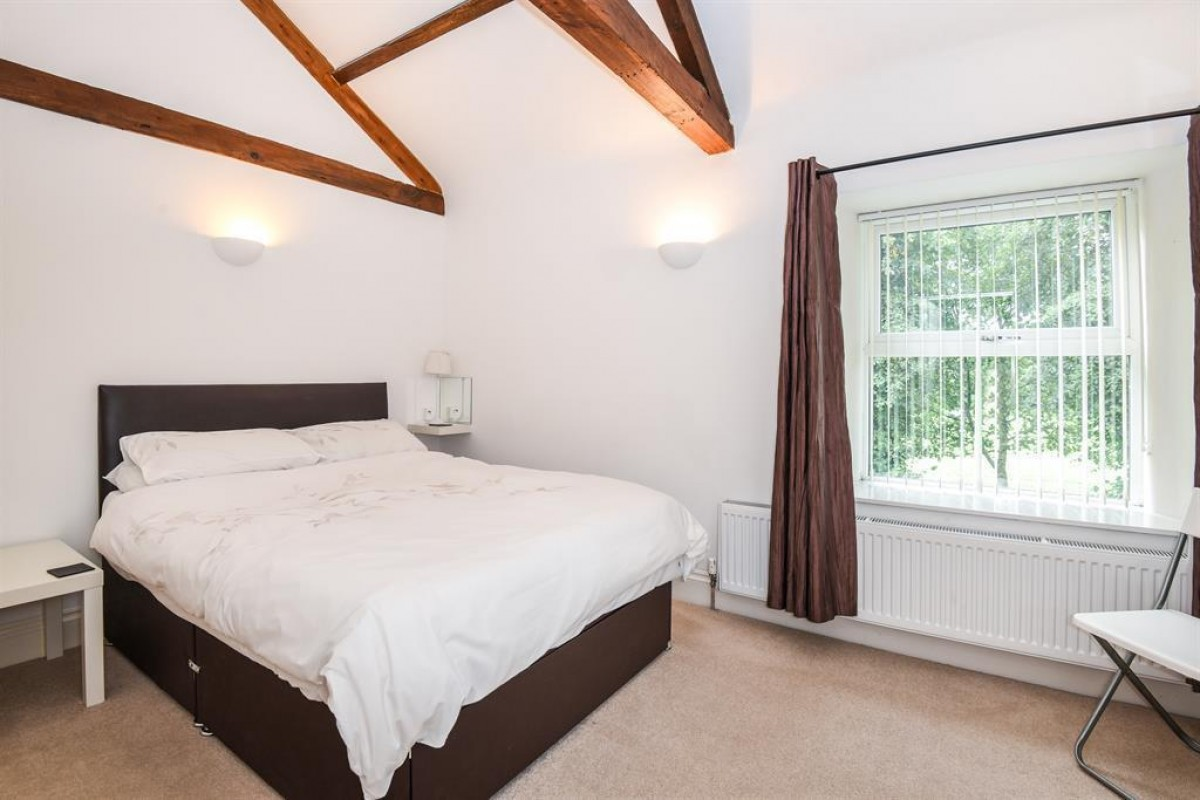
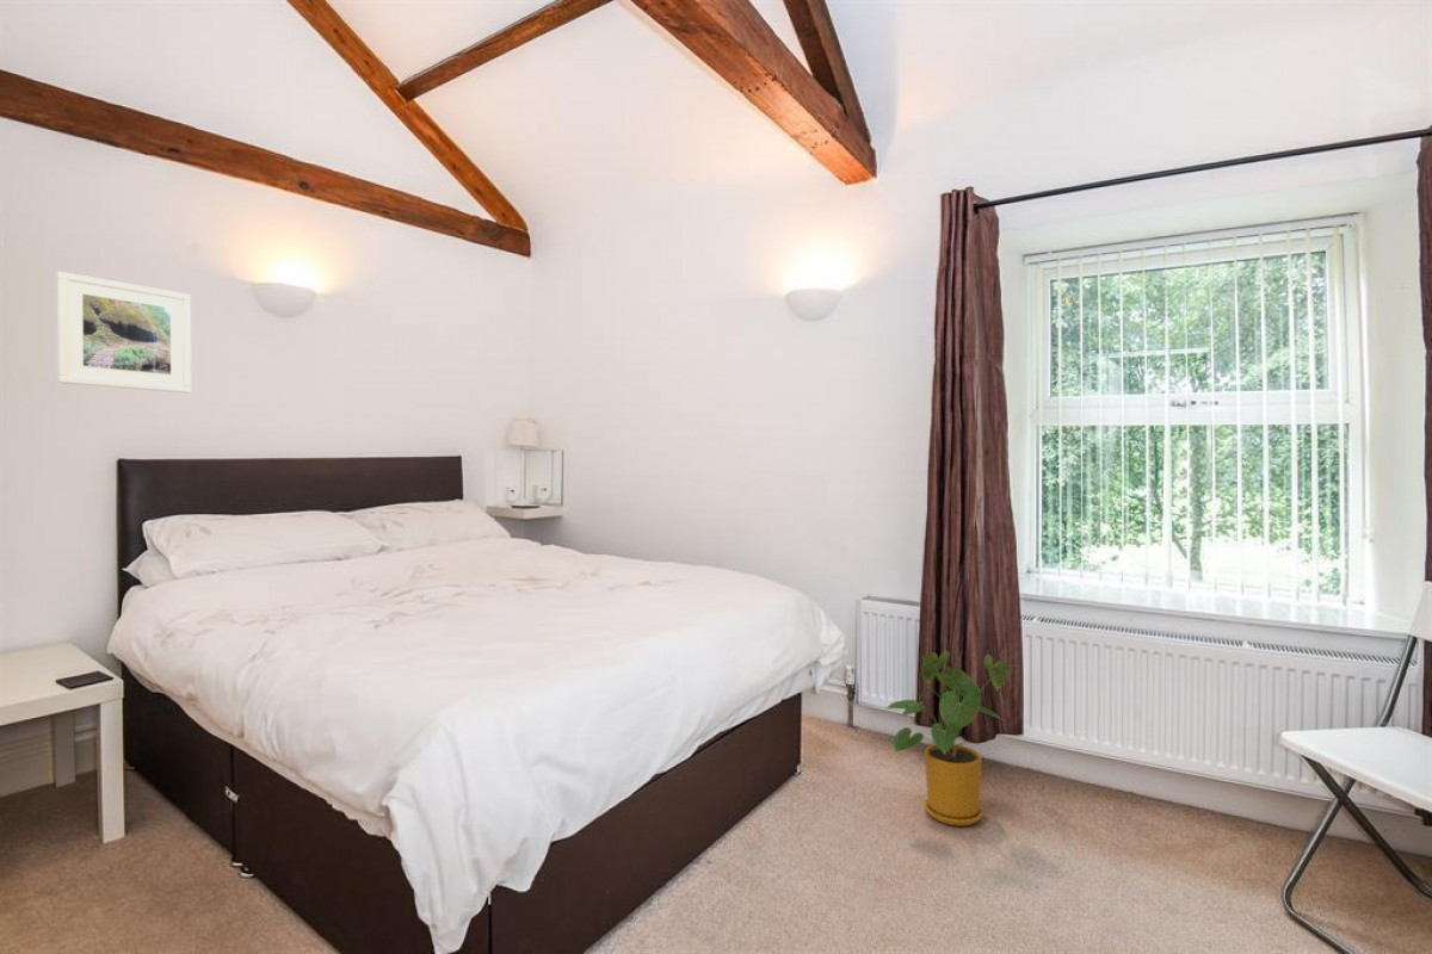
+ house plant [884,650,1011,828]
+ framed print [56,271,192,395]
